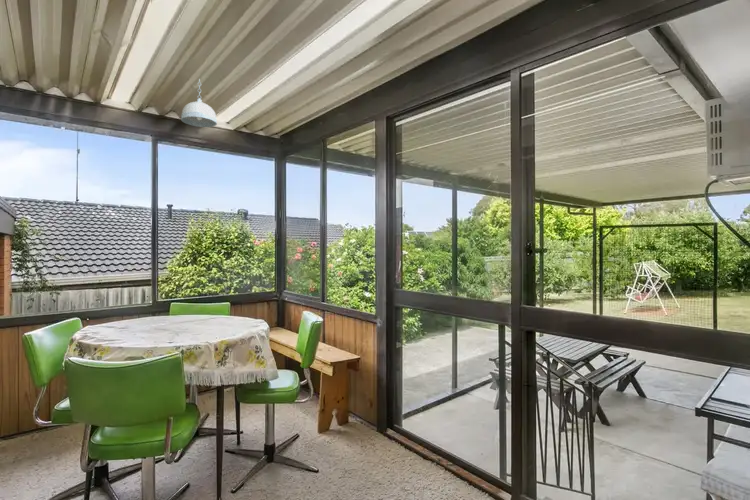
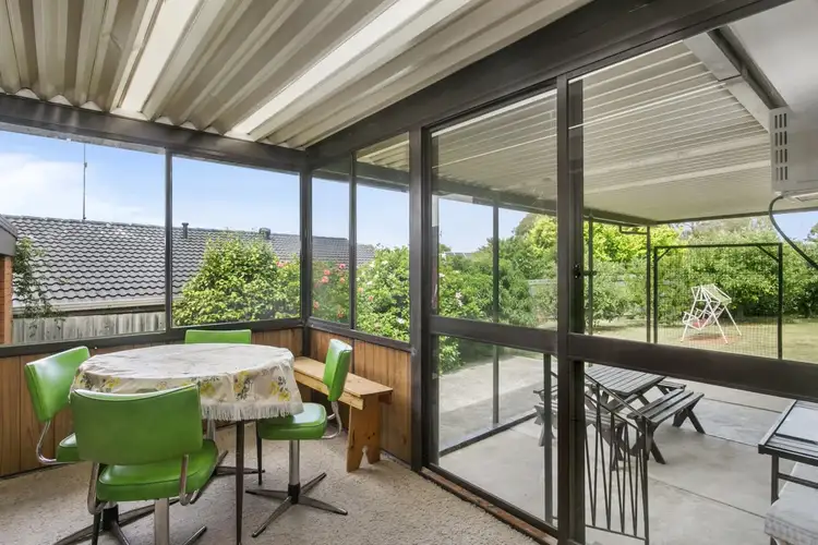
- pendant light [180,78,218,128]
